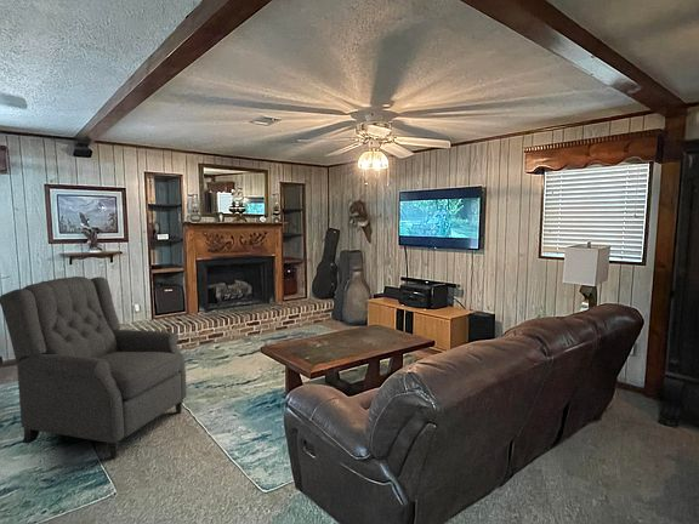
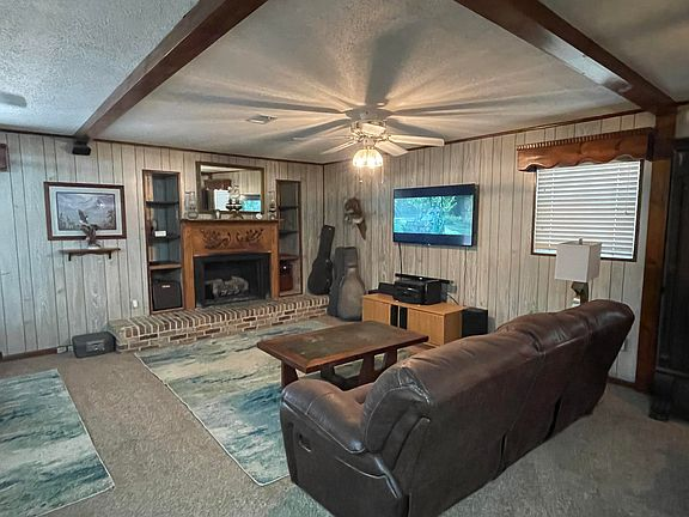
- chair [0,275,188,458]
